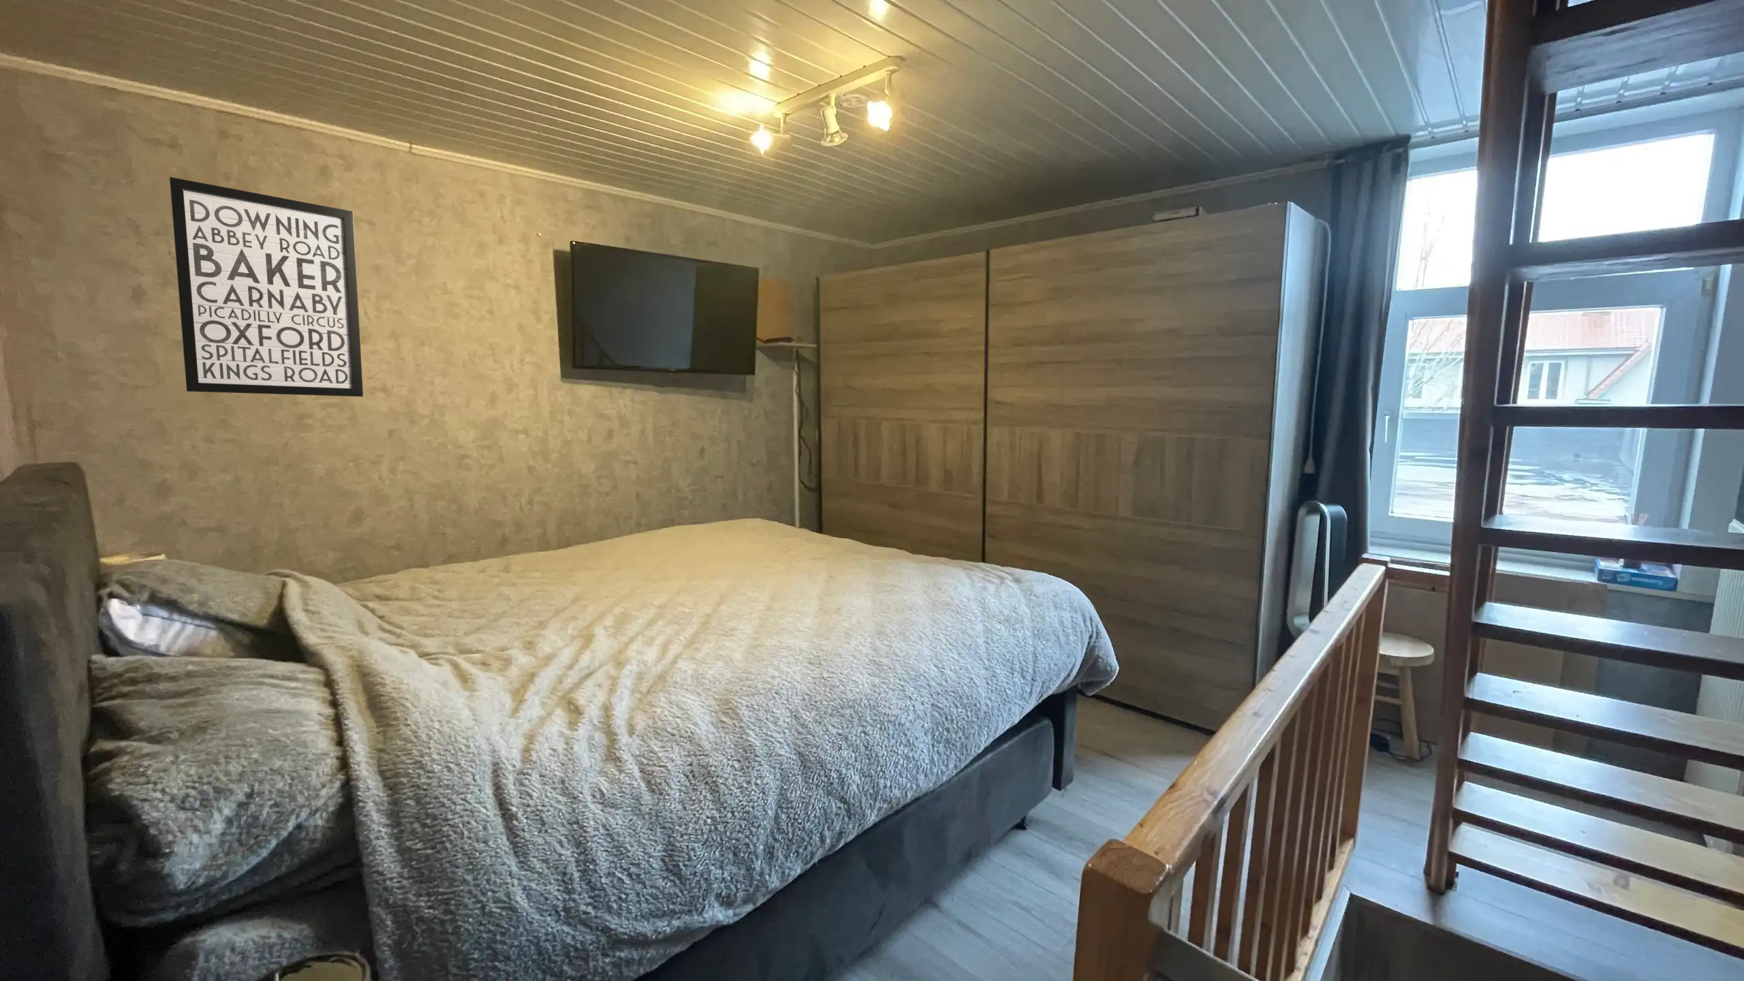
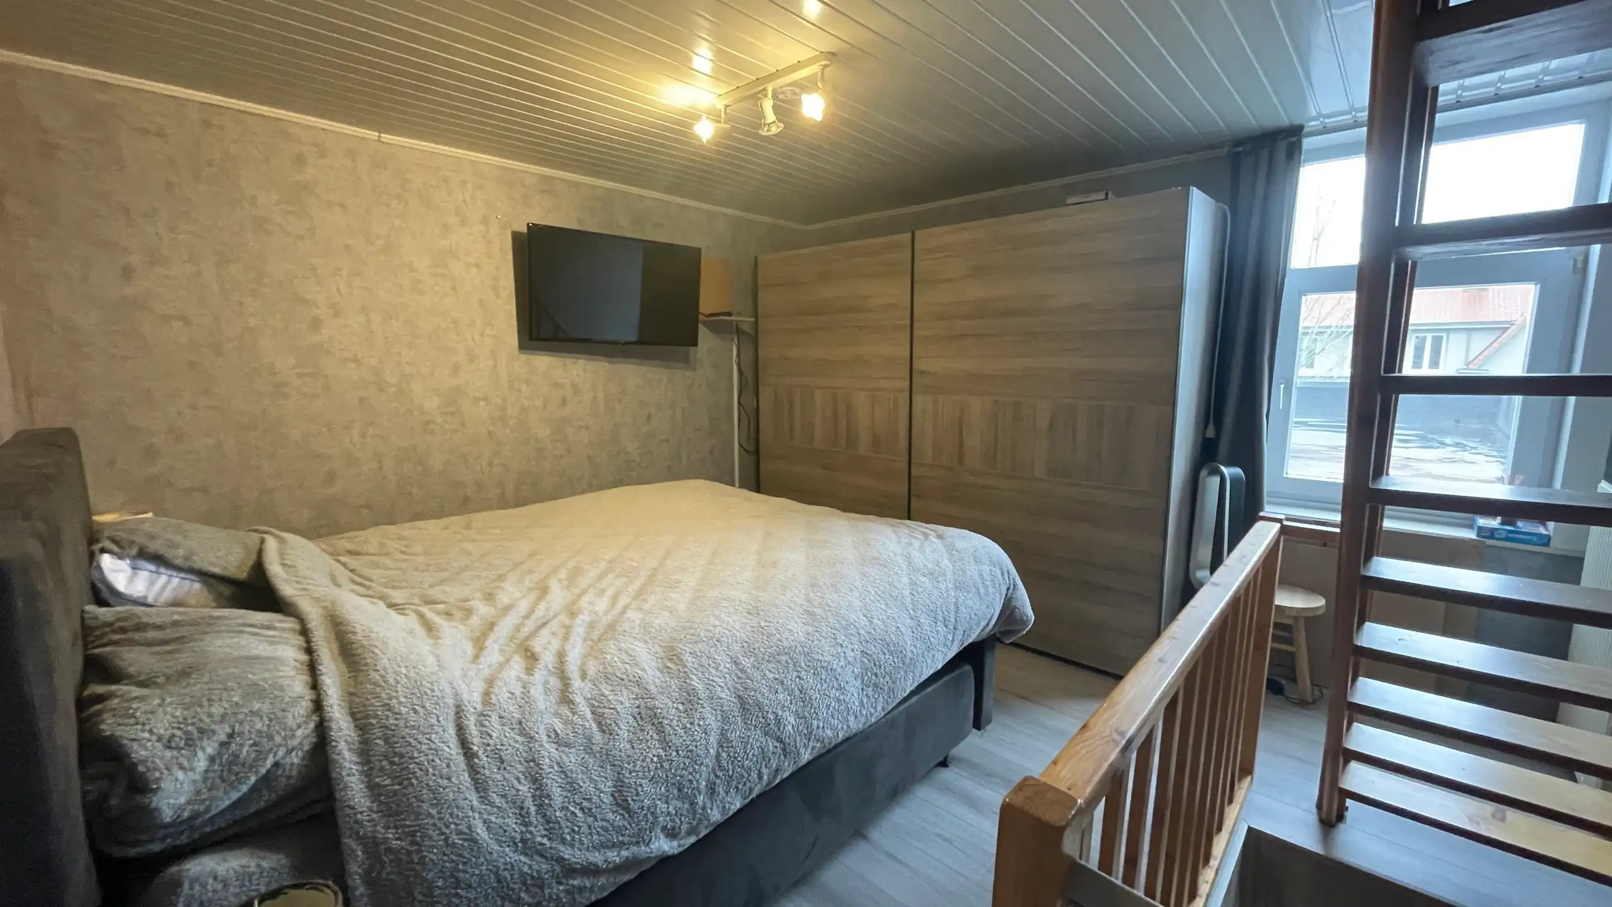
- wall art [169,176,364,398]
